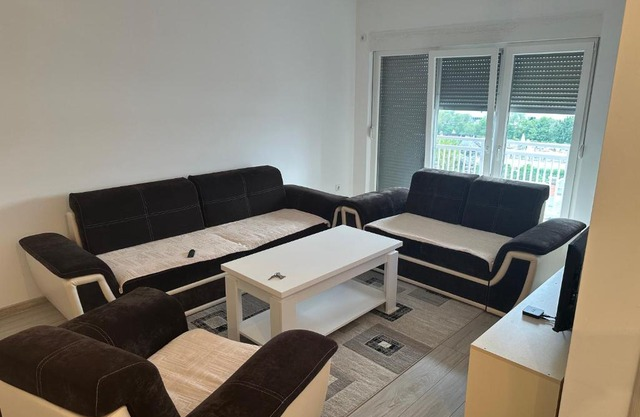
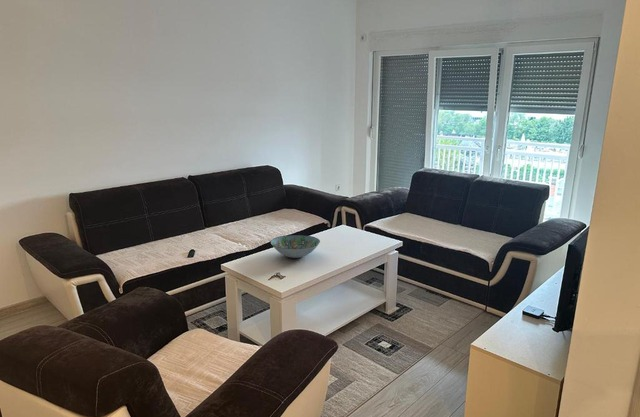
+ decorative bowl [270,234,321,259]
